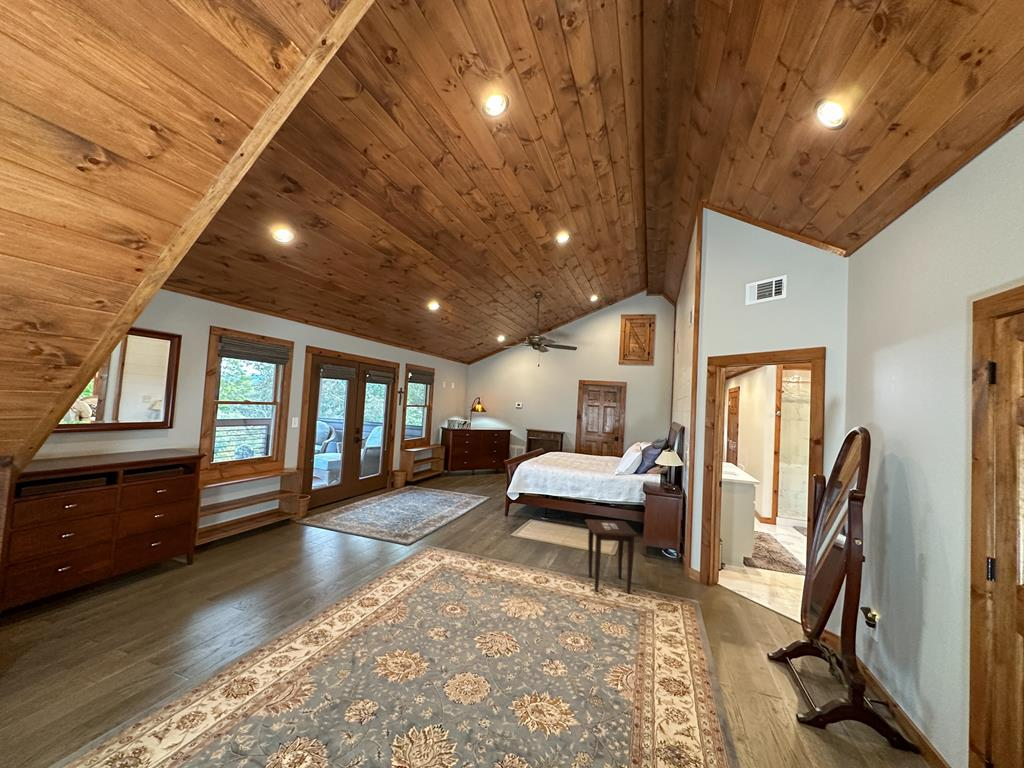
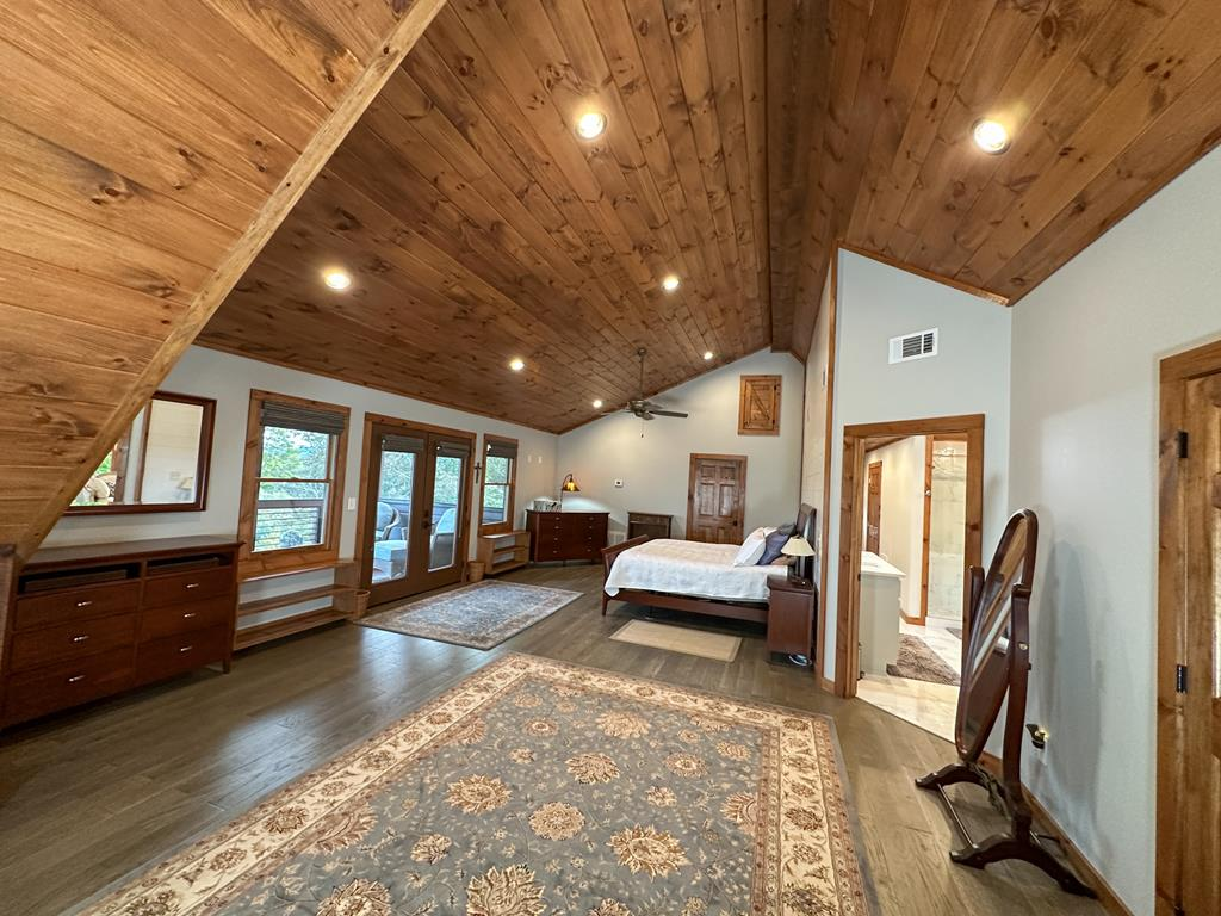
- side table [584,518,640,595]
